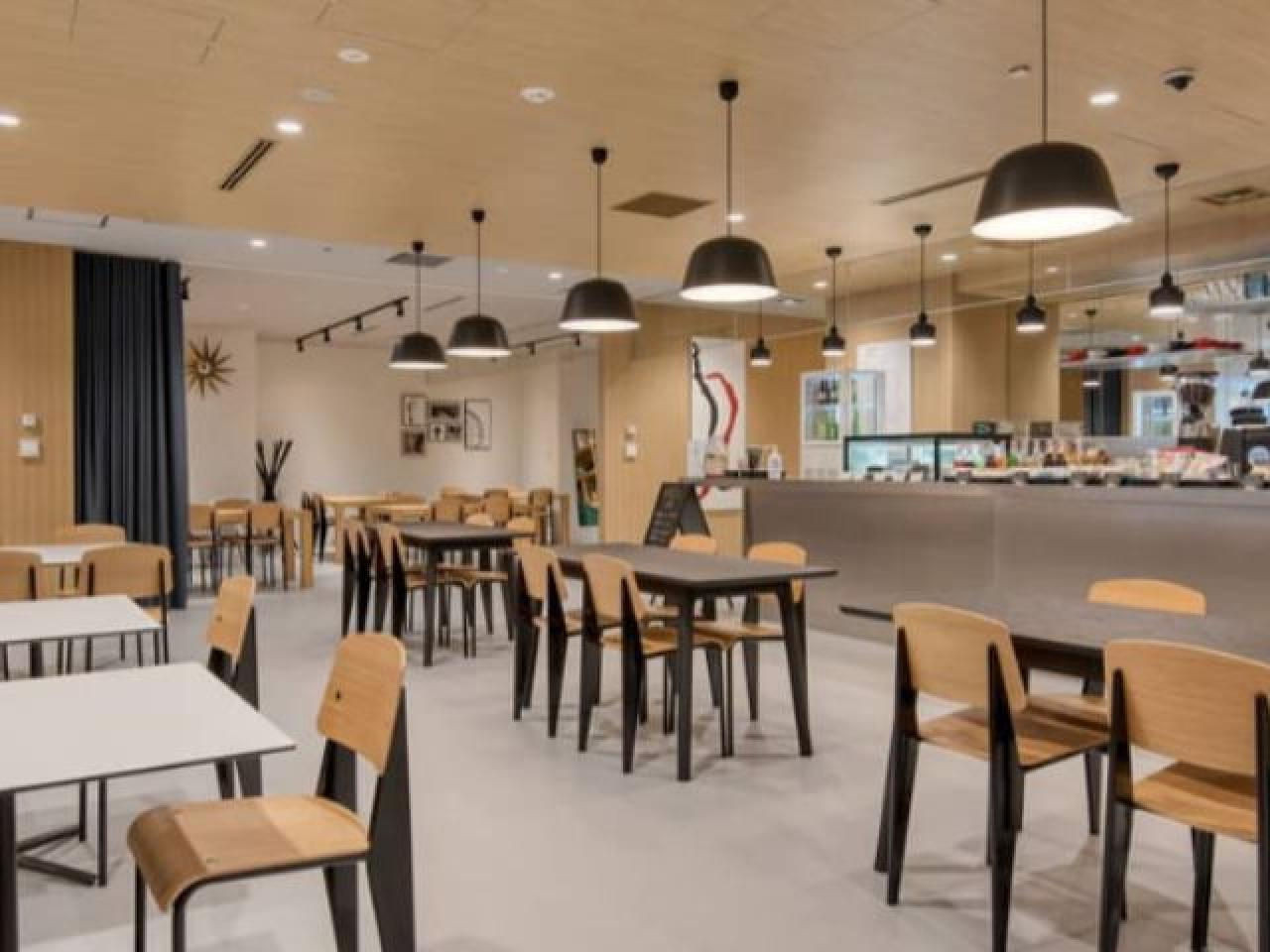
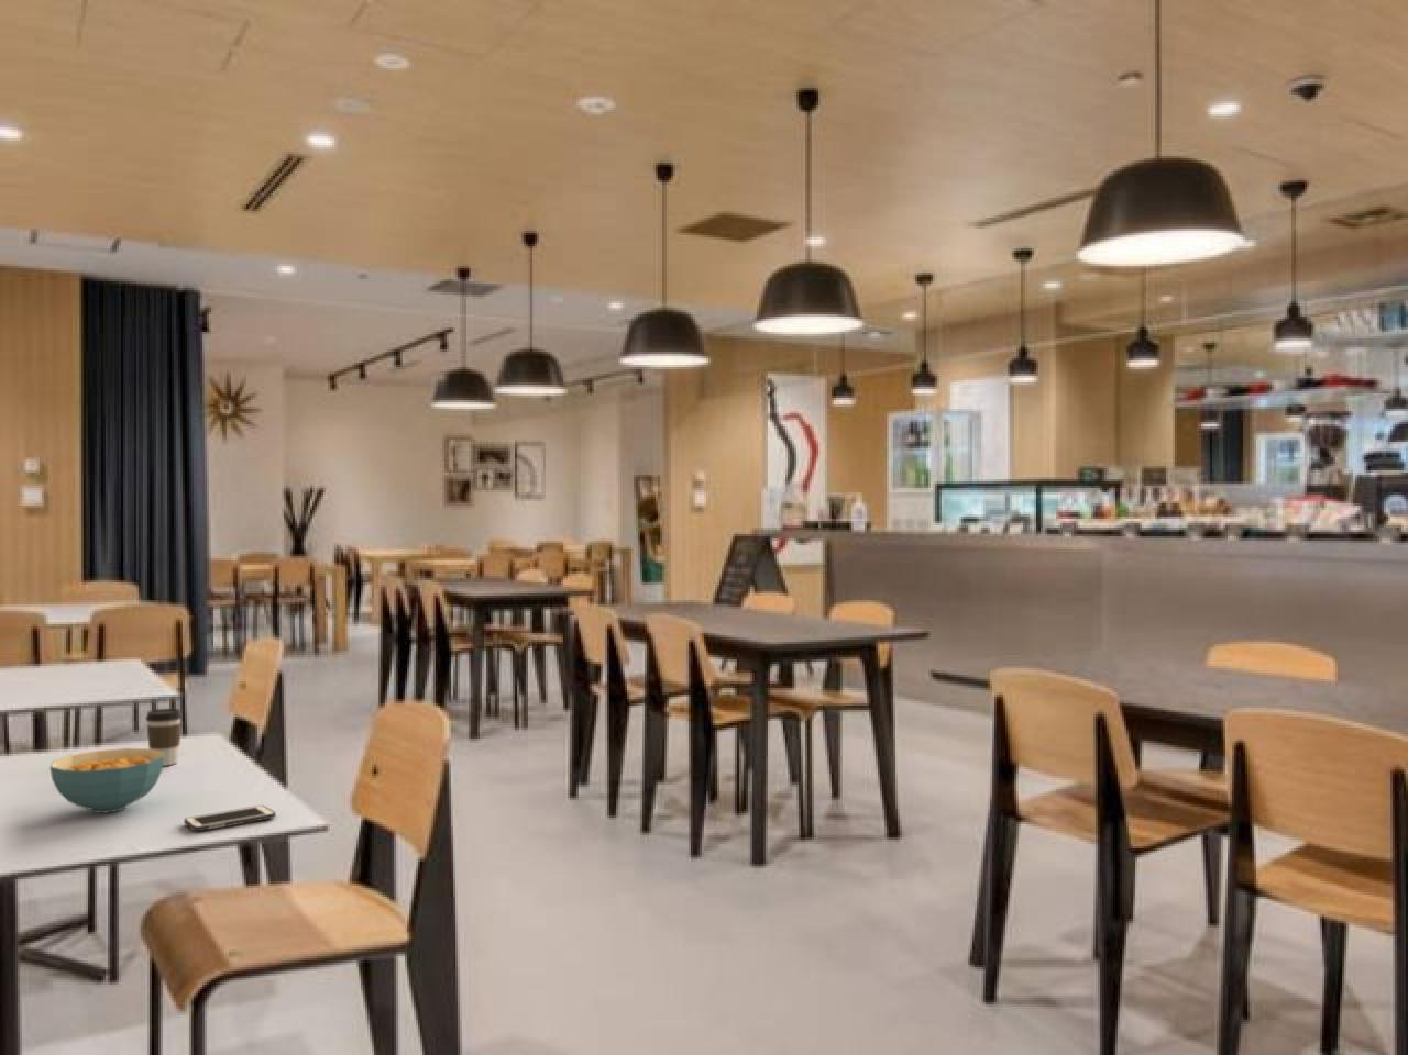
+ cereal bowl [50,747,164,815]
+ coffee cup [145,708,183,767]
+ cell phone [183,805,277,832]
